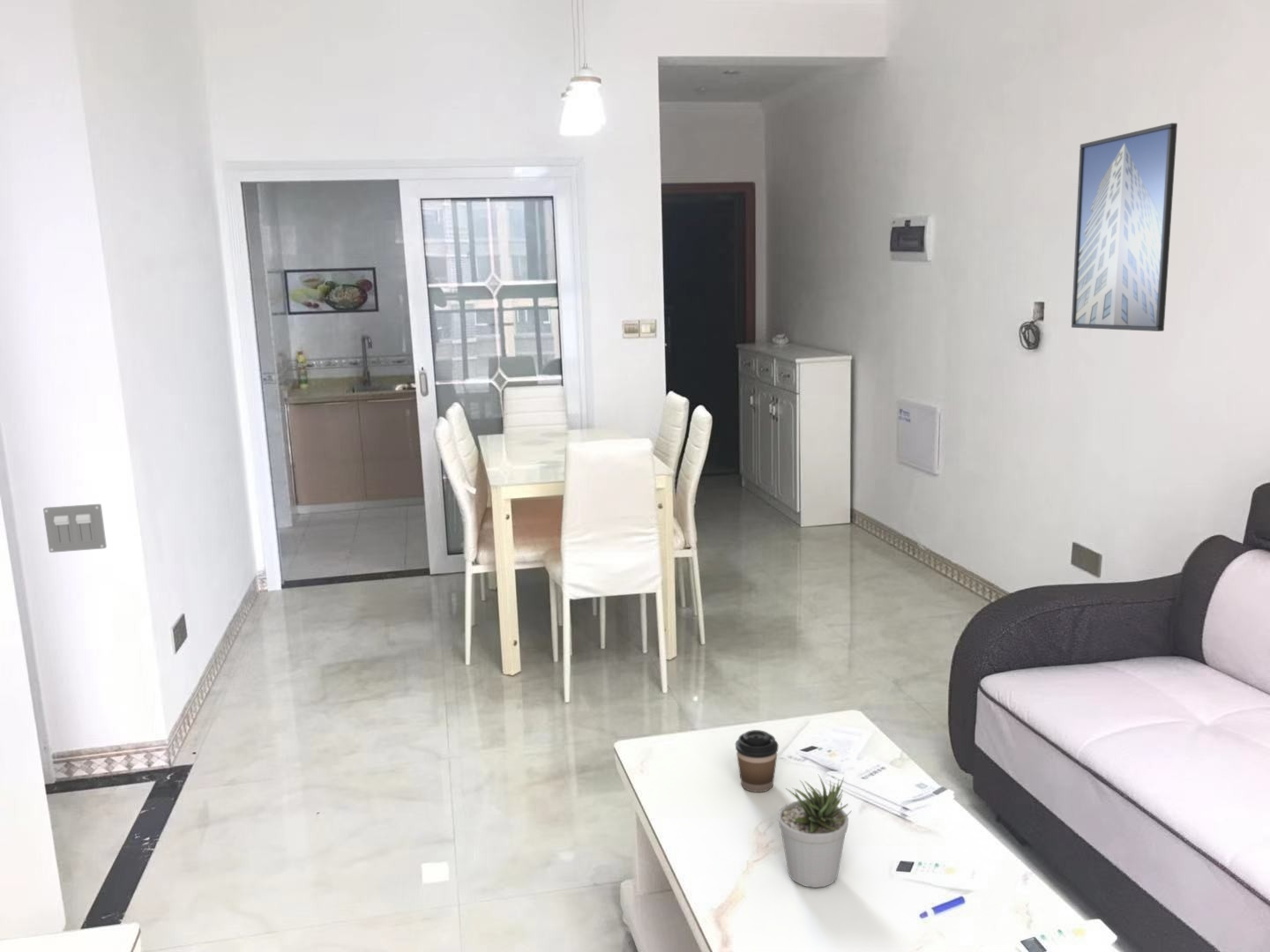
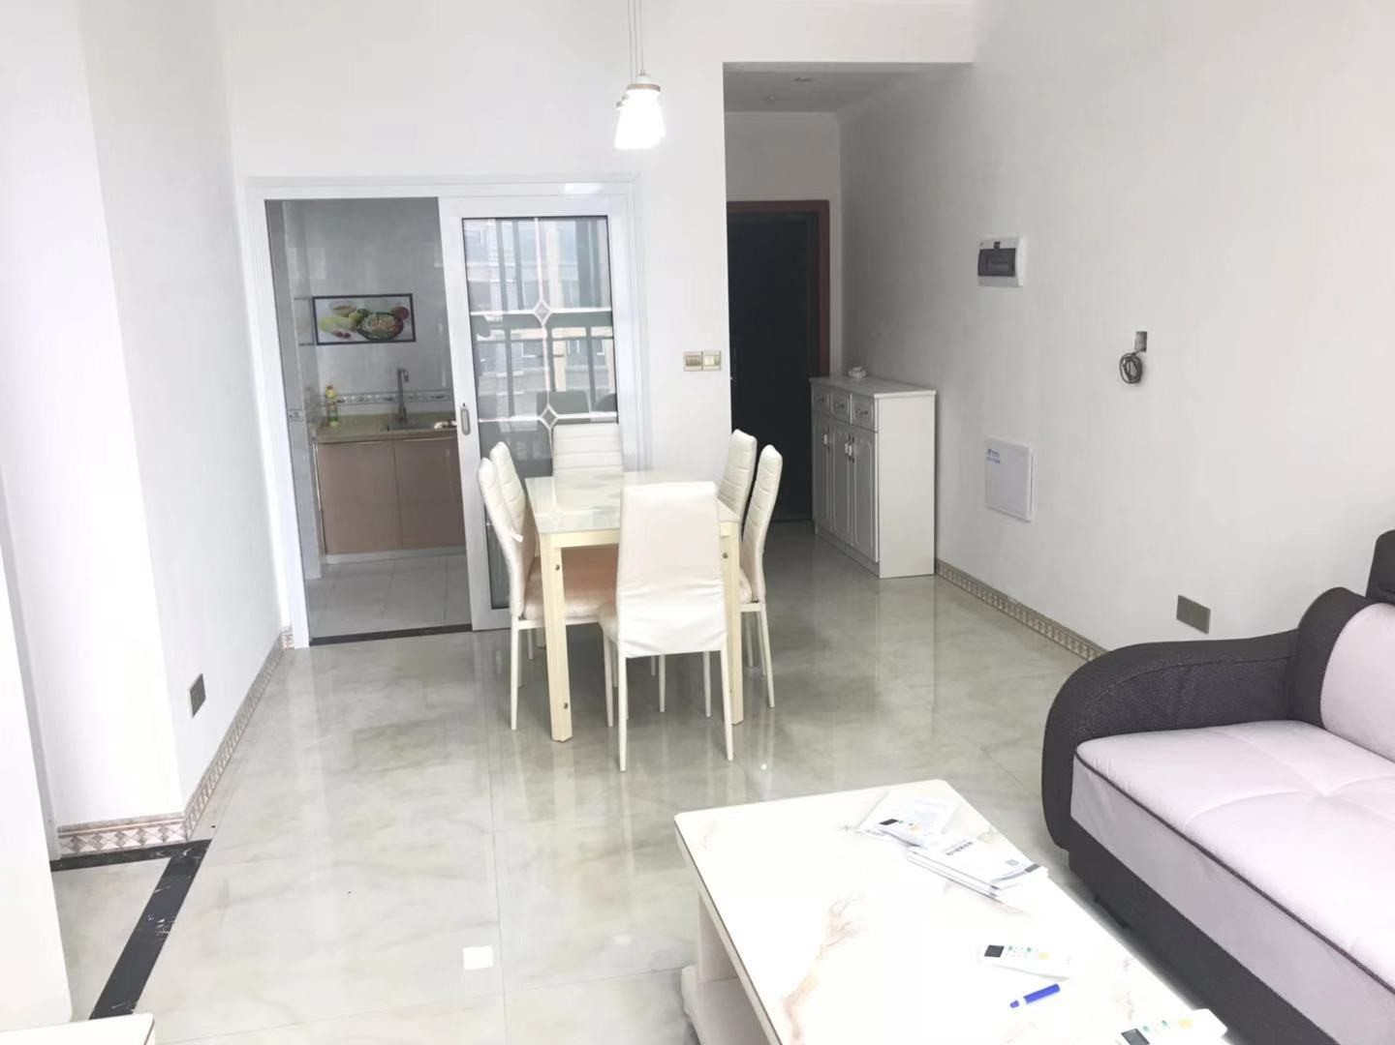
- coffee cup [735,729,780,793]
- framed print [1071,123,1178,332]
- light switch [42,503,108,554]
- potted plant [777,774,852,889]
